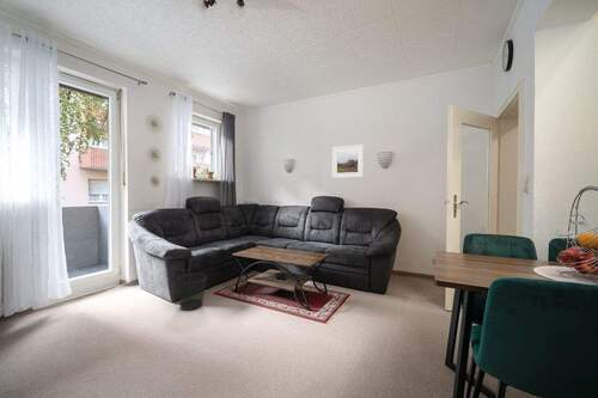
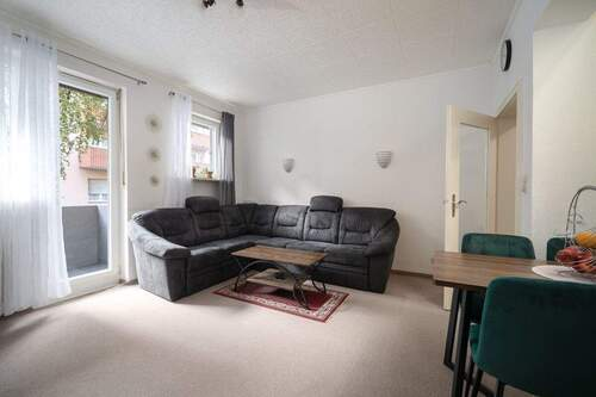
- wastebasket [175,271,208,312]
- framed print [331,143,365,179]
